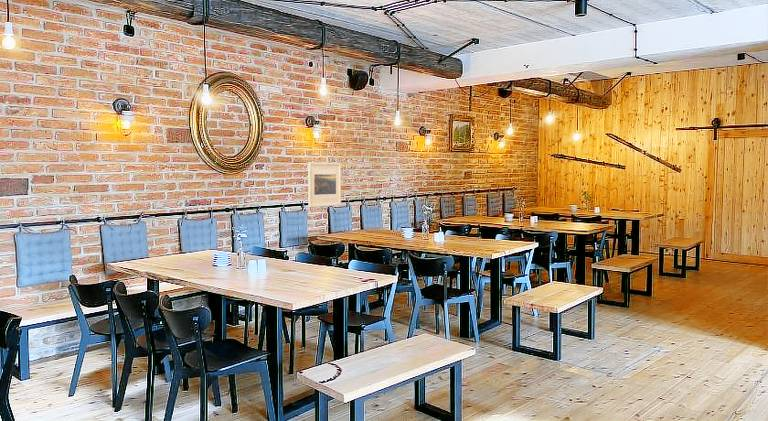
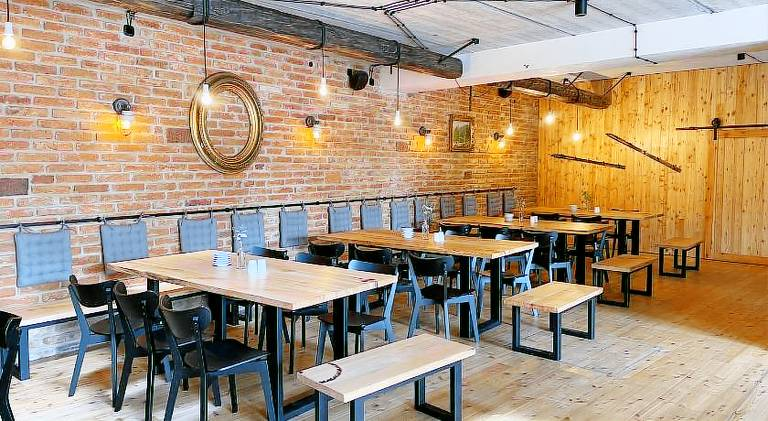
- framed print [307,161,342,208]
